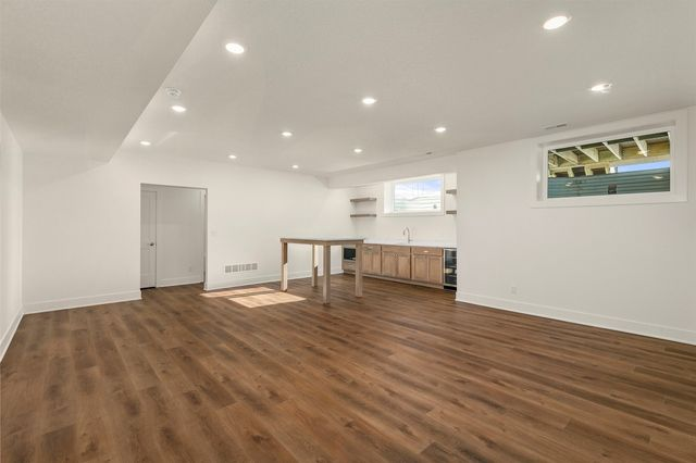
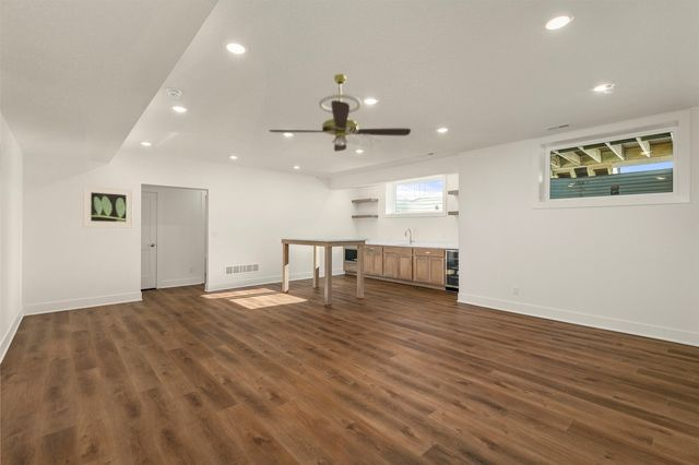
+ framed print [82,184,134,229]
+ ceiling fan [268,73,412,153]
